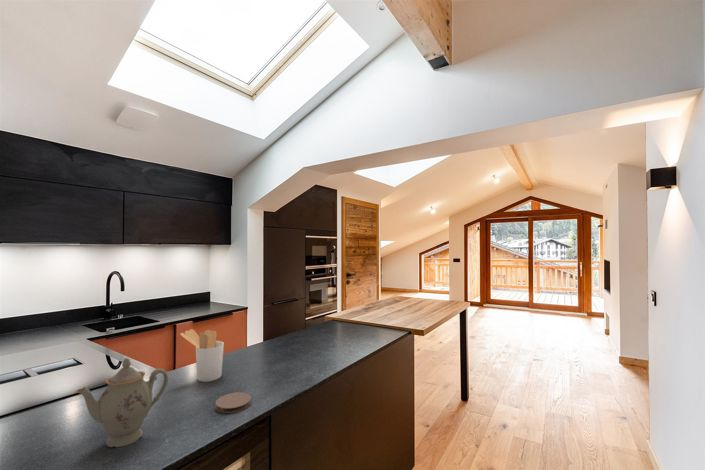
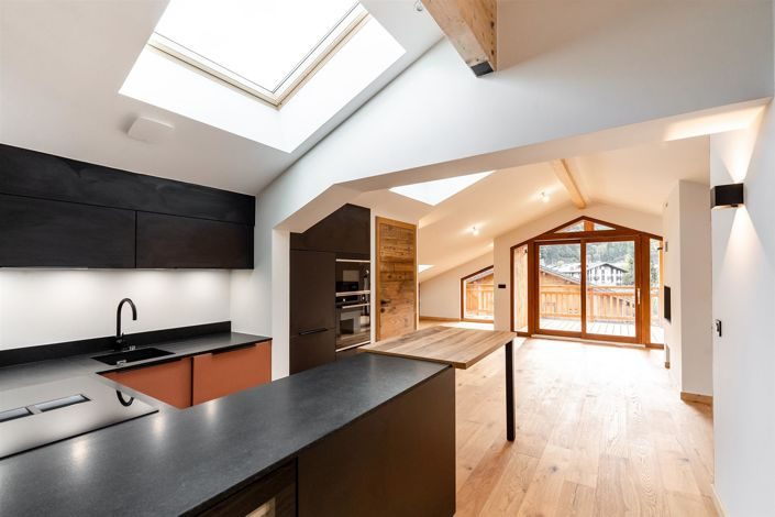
- chinaware [75,357,169,448]
- coaster [214,391,252,414]
- utensil holder [179,328,225,383]
